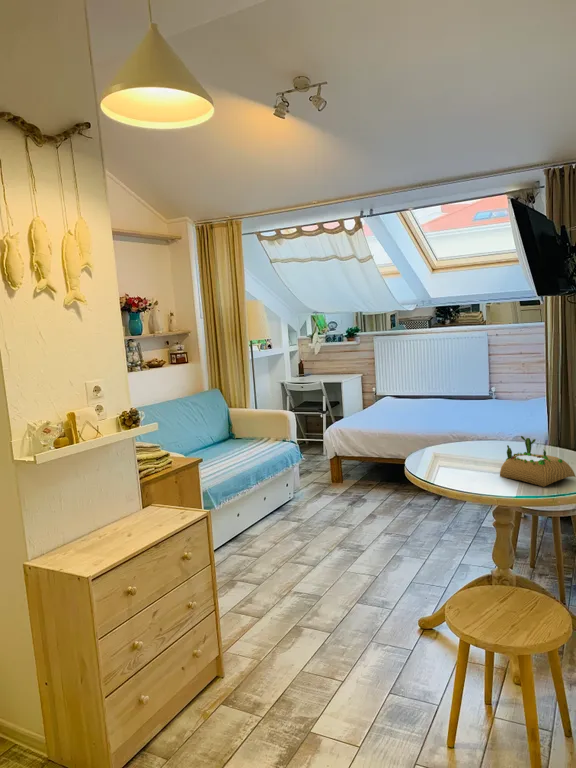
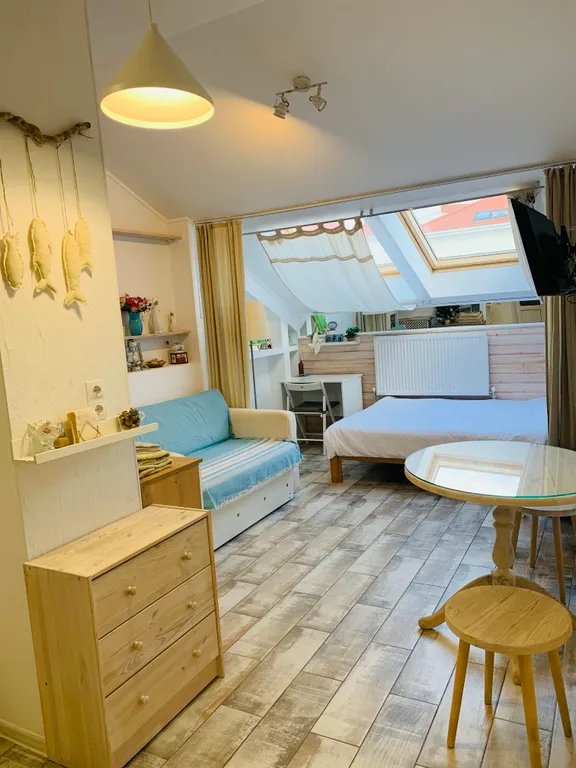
- succulent planter [499,435,576,488]
